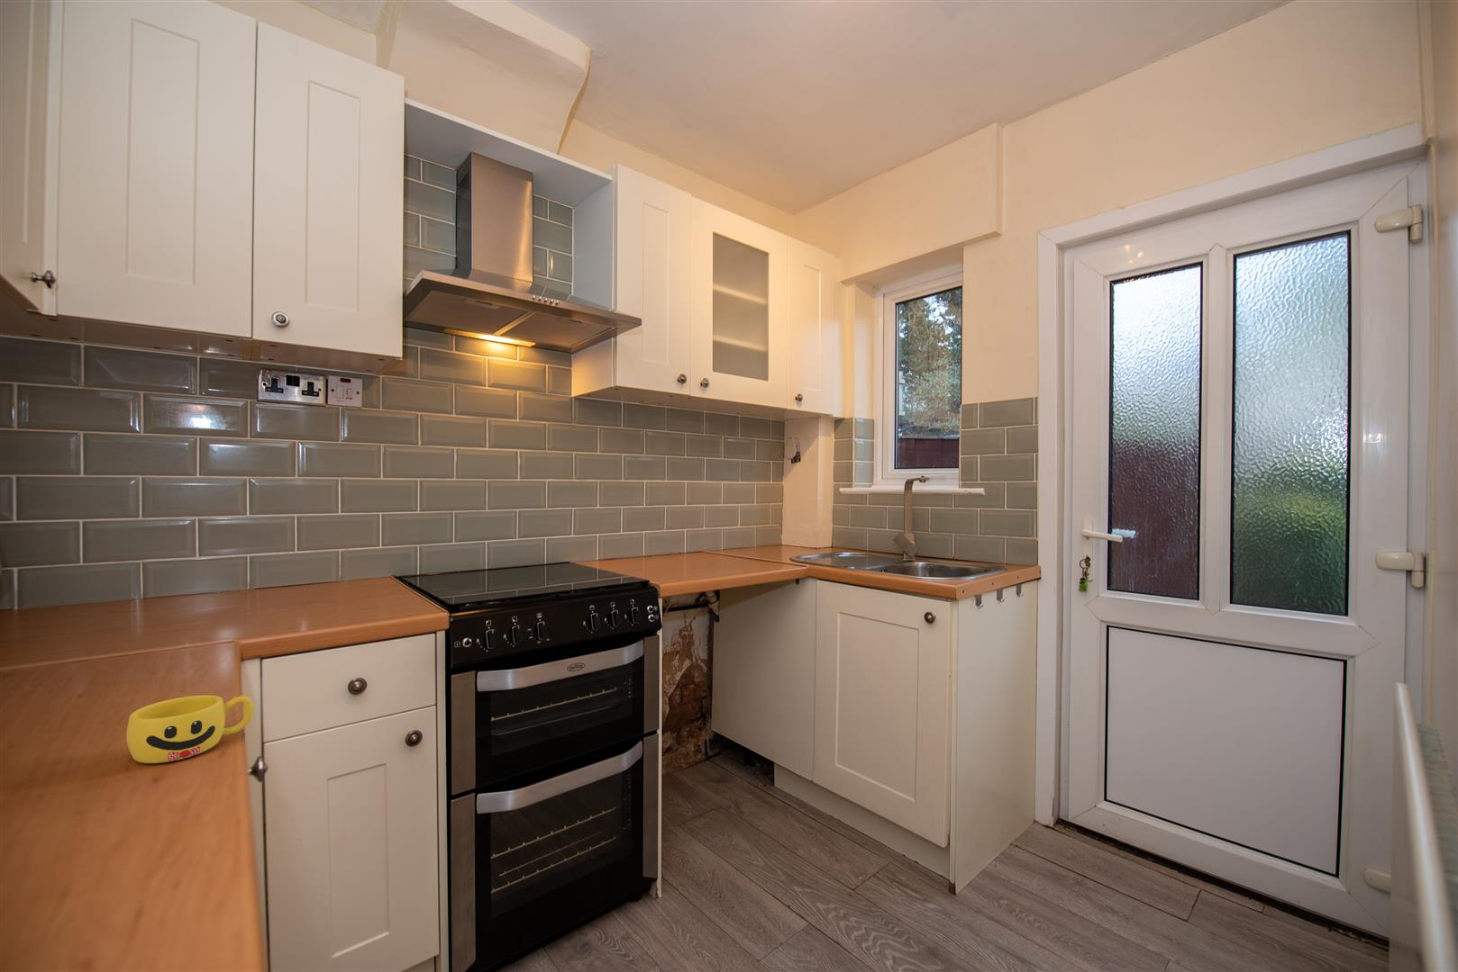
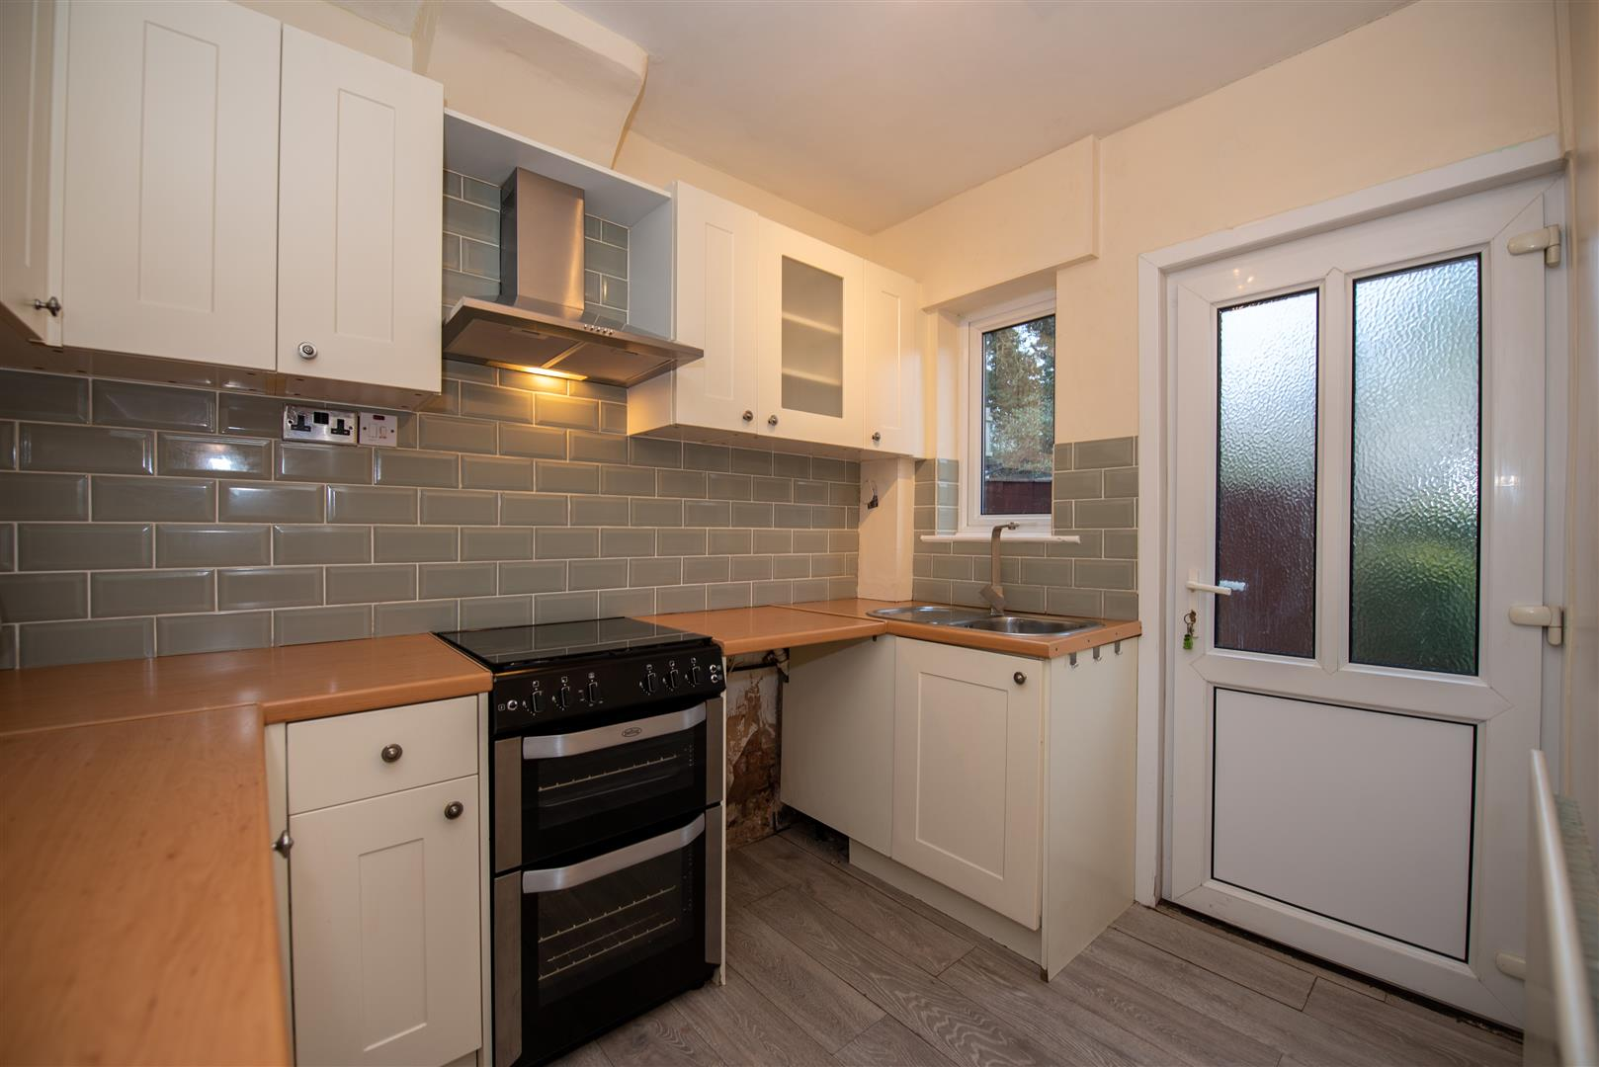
- cup [125,694,254,764]
